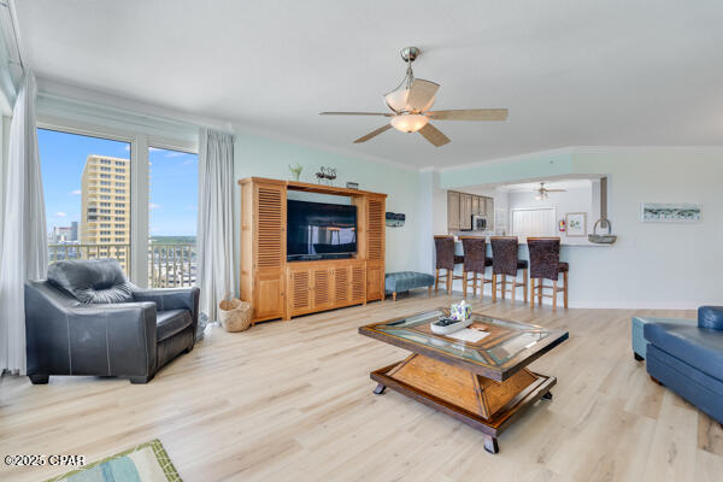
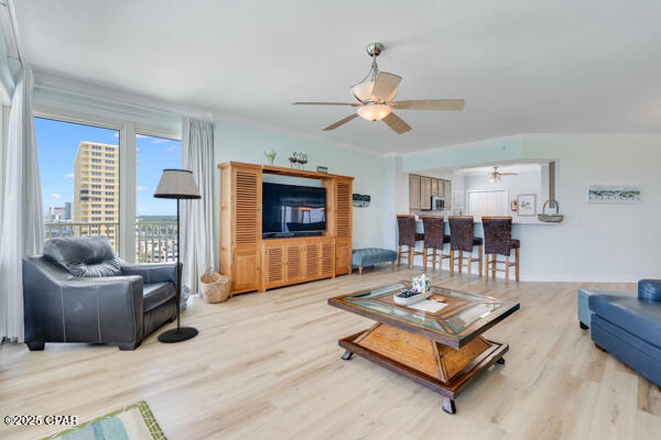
+ floor lamp [152,168,203,343]
